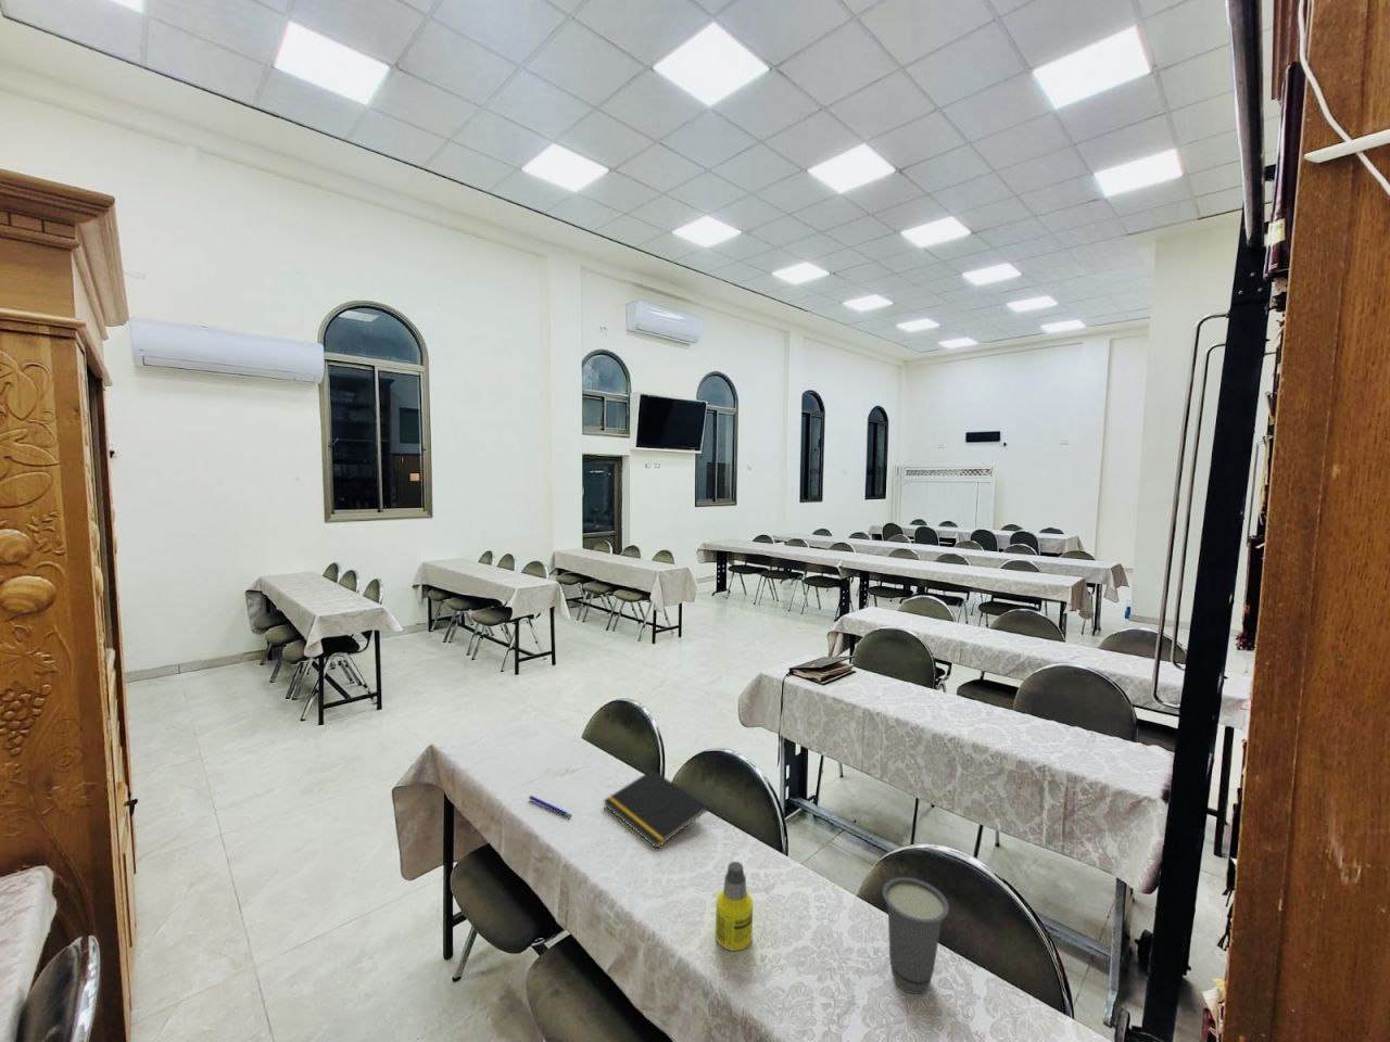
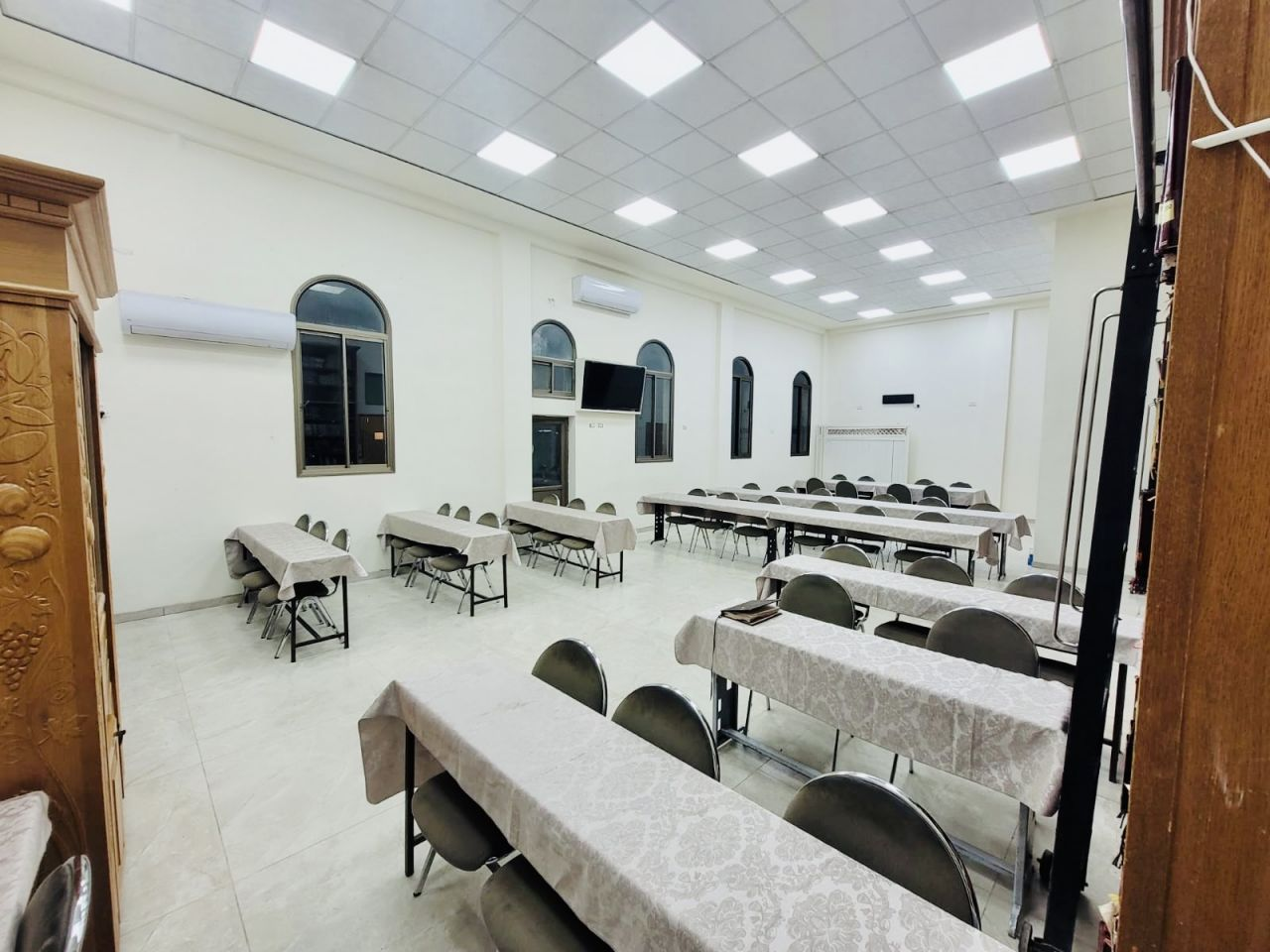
- pen [528,795,572,819]
- cup [882,876,950,995]
- bottle [715,860,754,952]
- notepad [603,768,709,849]
